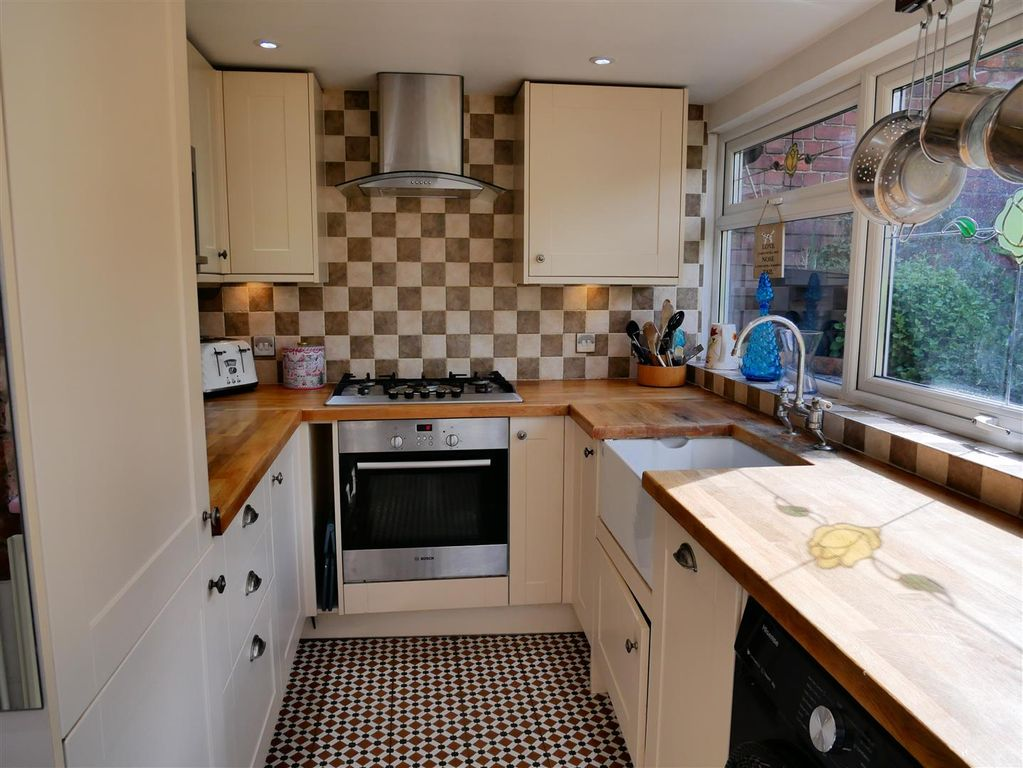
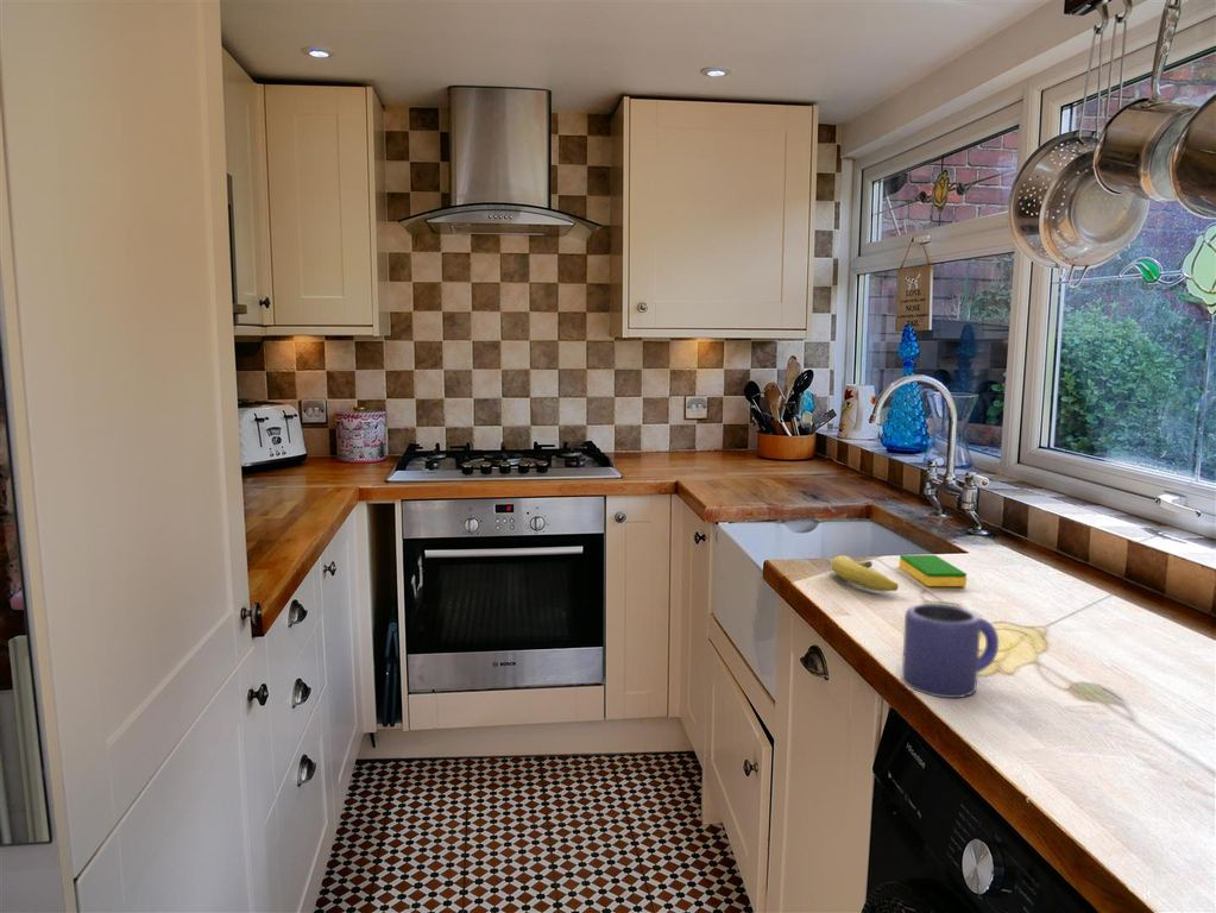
+ mug [901,603,1000,699]
+ fruit [830,554,900,592]
+ dish sponge [899,554,968,587]
